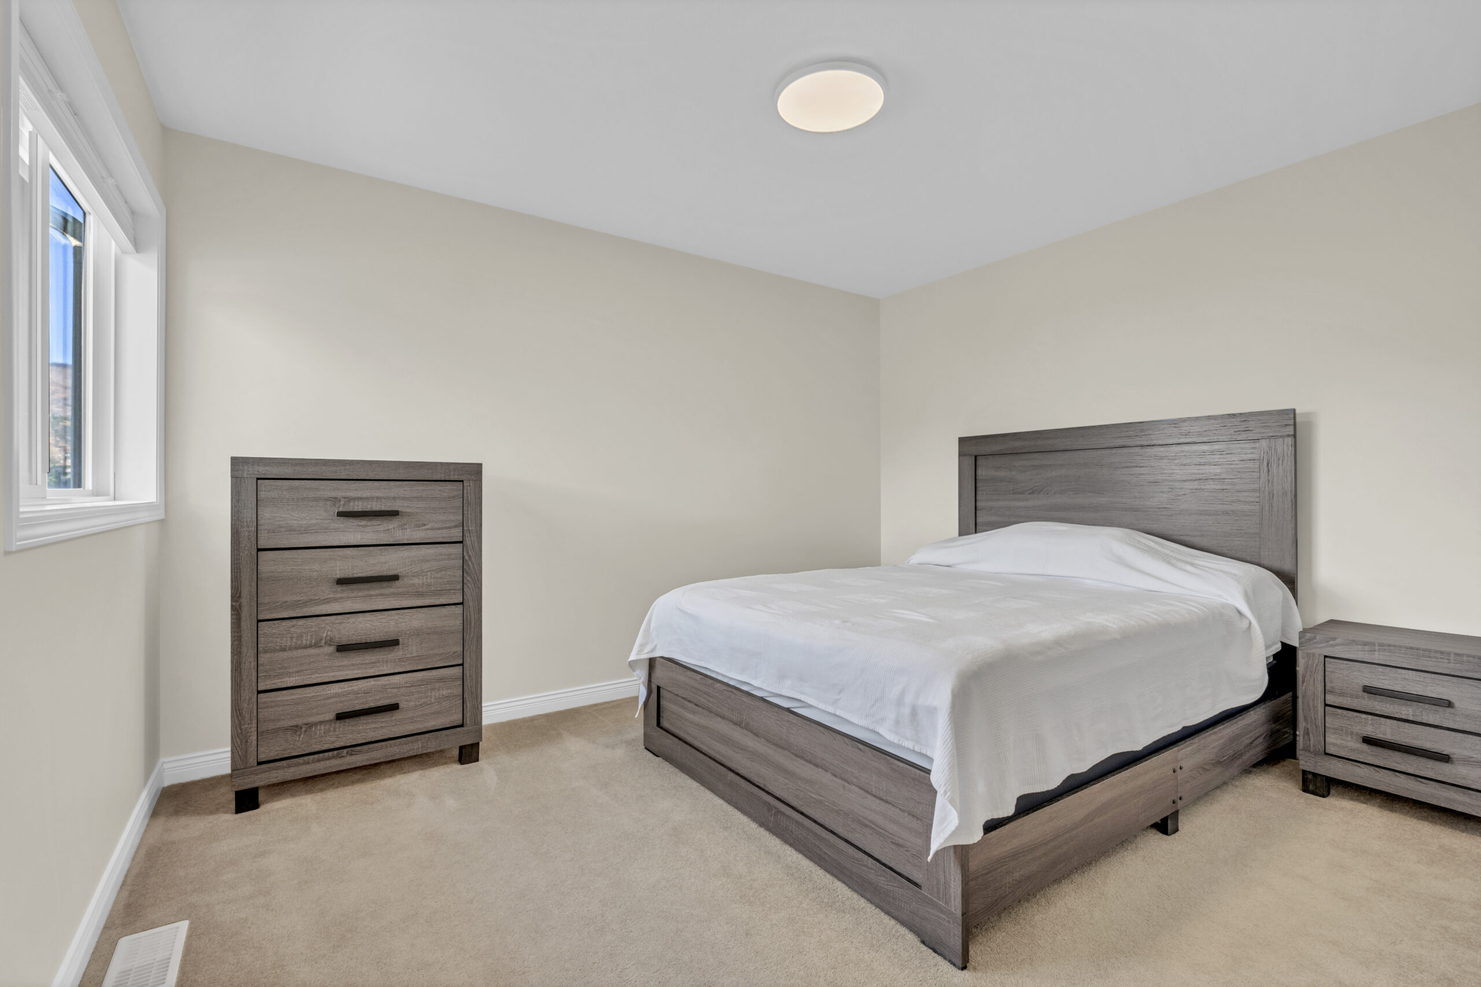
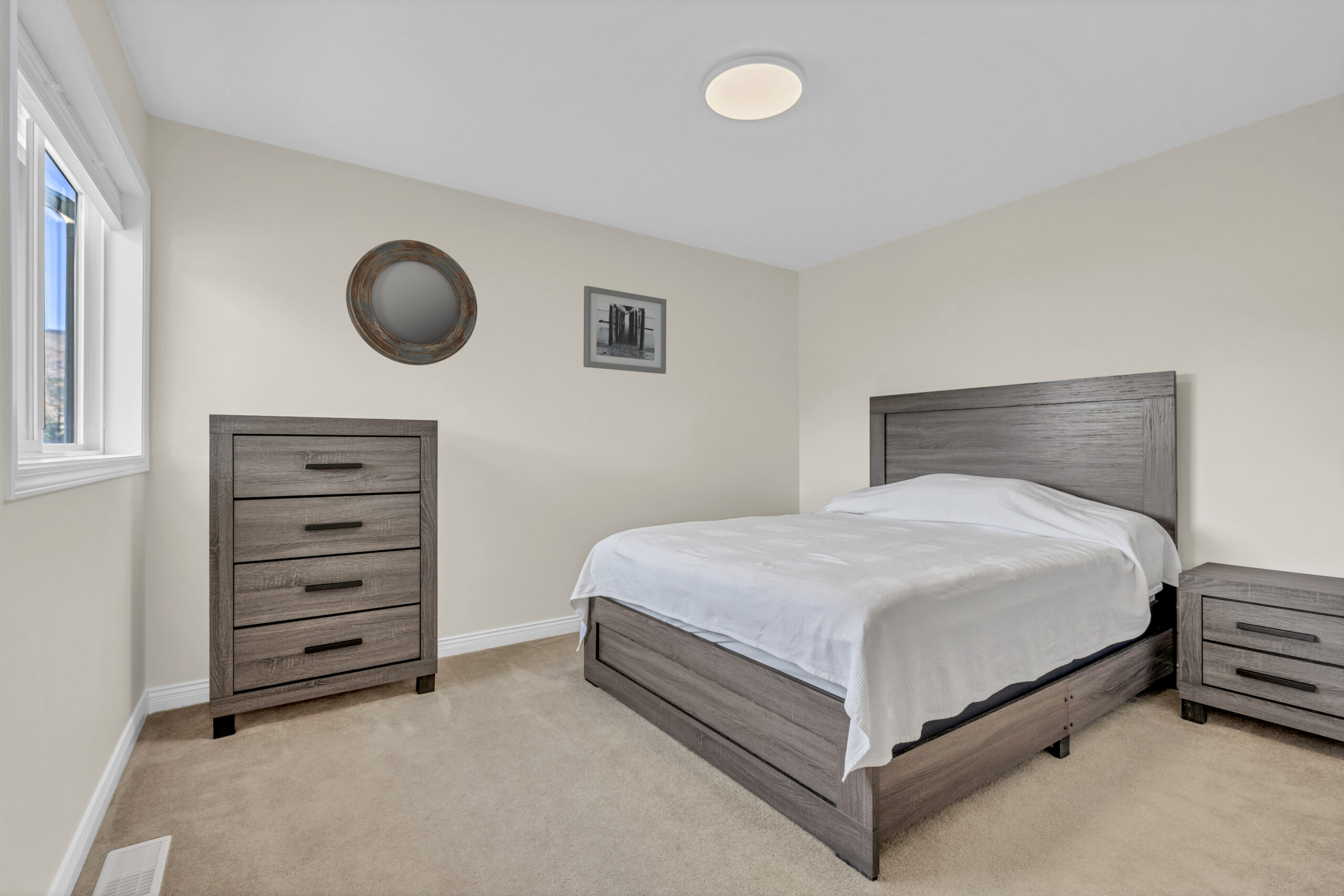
+ home mirror [345,239,478,366]
+ wall art [583,285,667,374]
